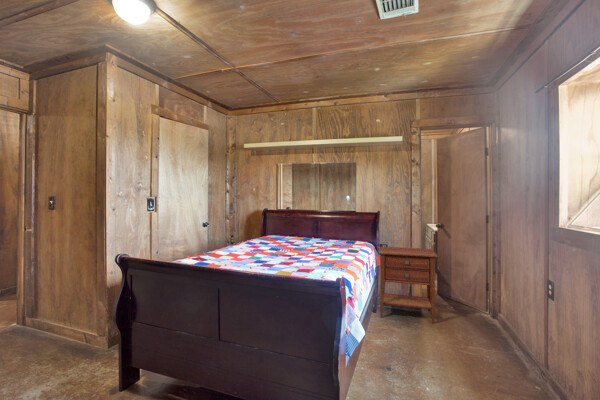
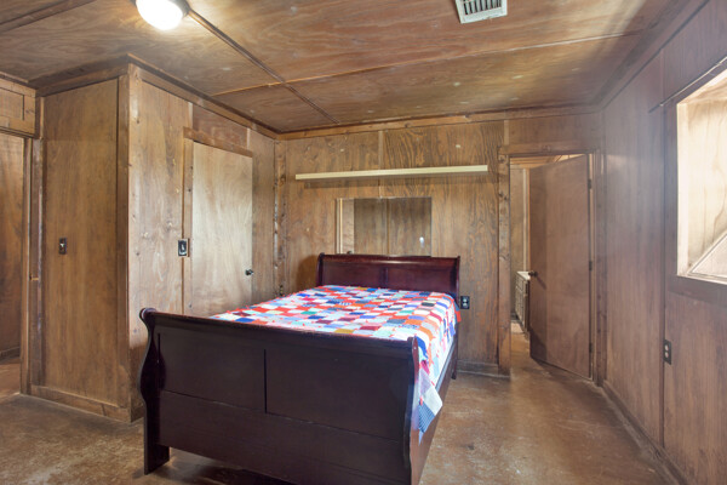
- nightstand [377,246,439,325]
